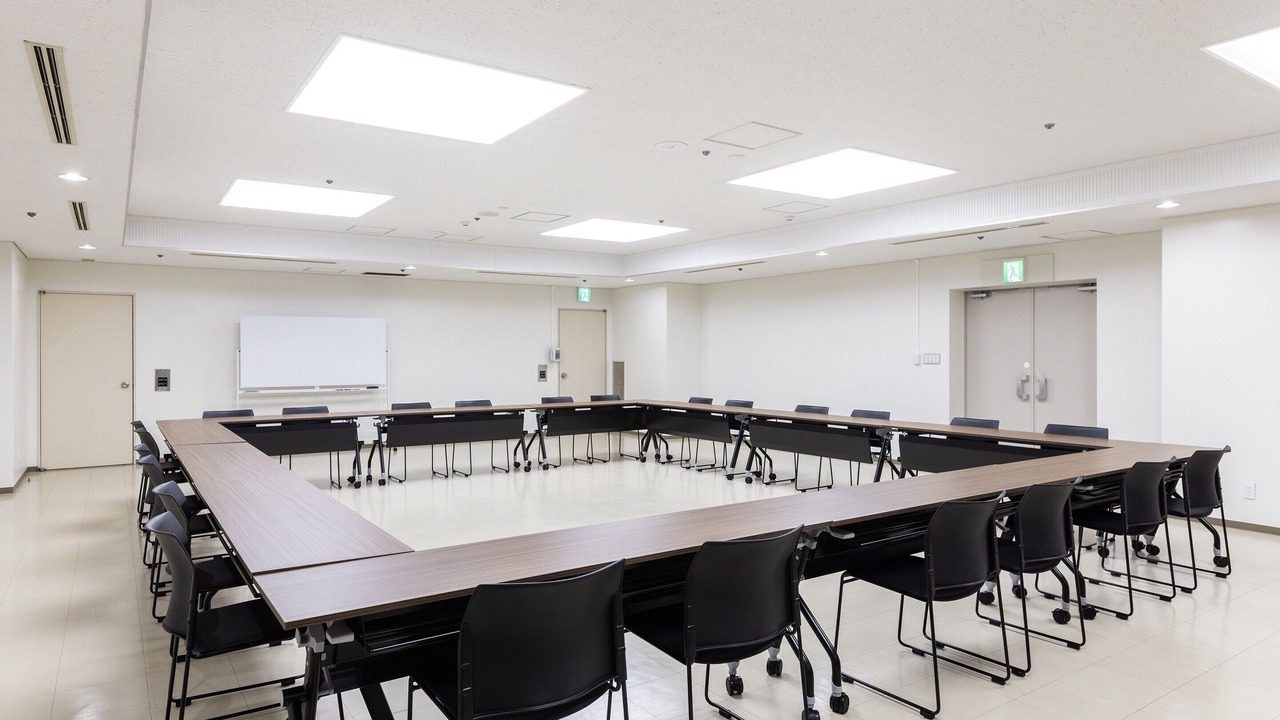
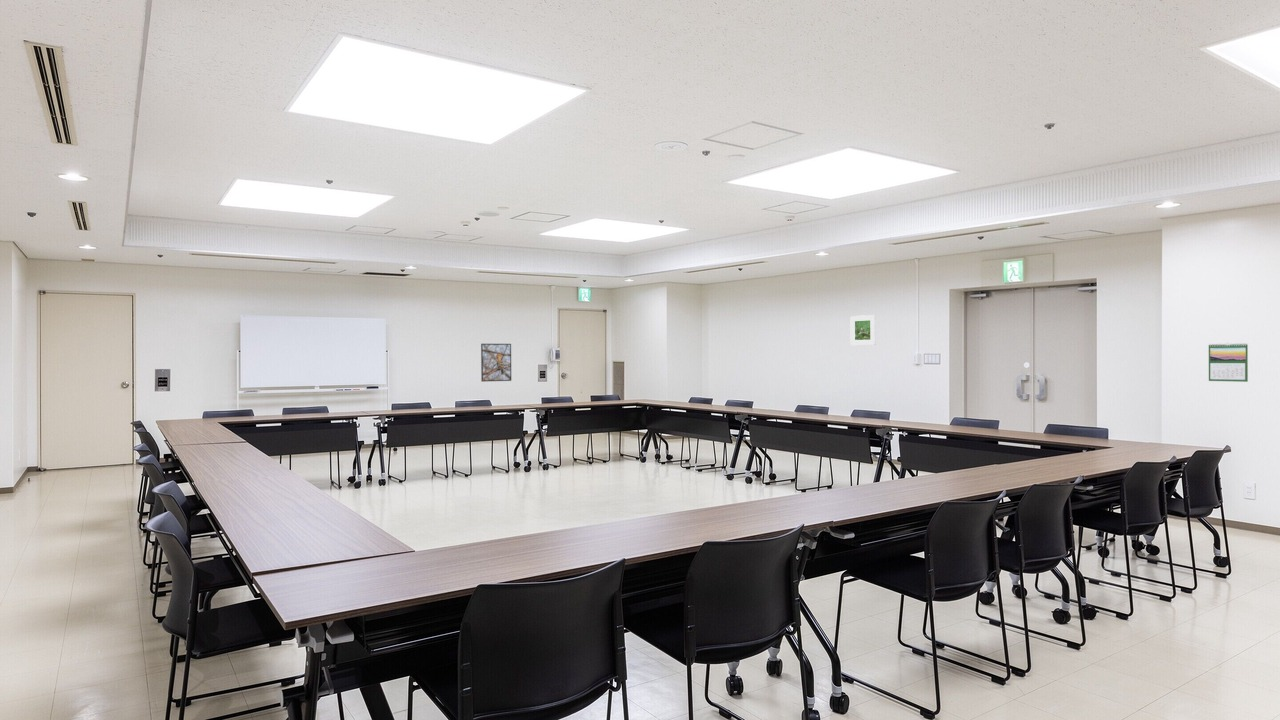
+ calendar [1208,342,1249,383]
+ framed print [850,314,876,346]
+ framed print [480,343,512,383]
